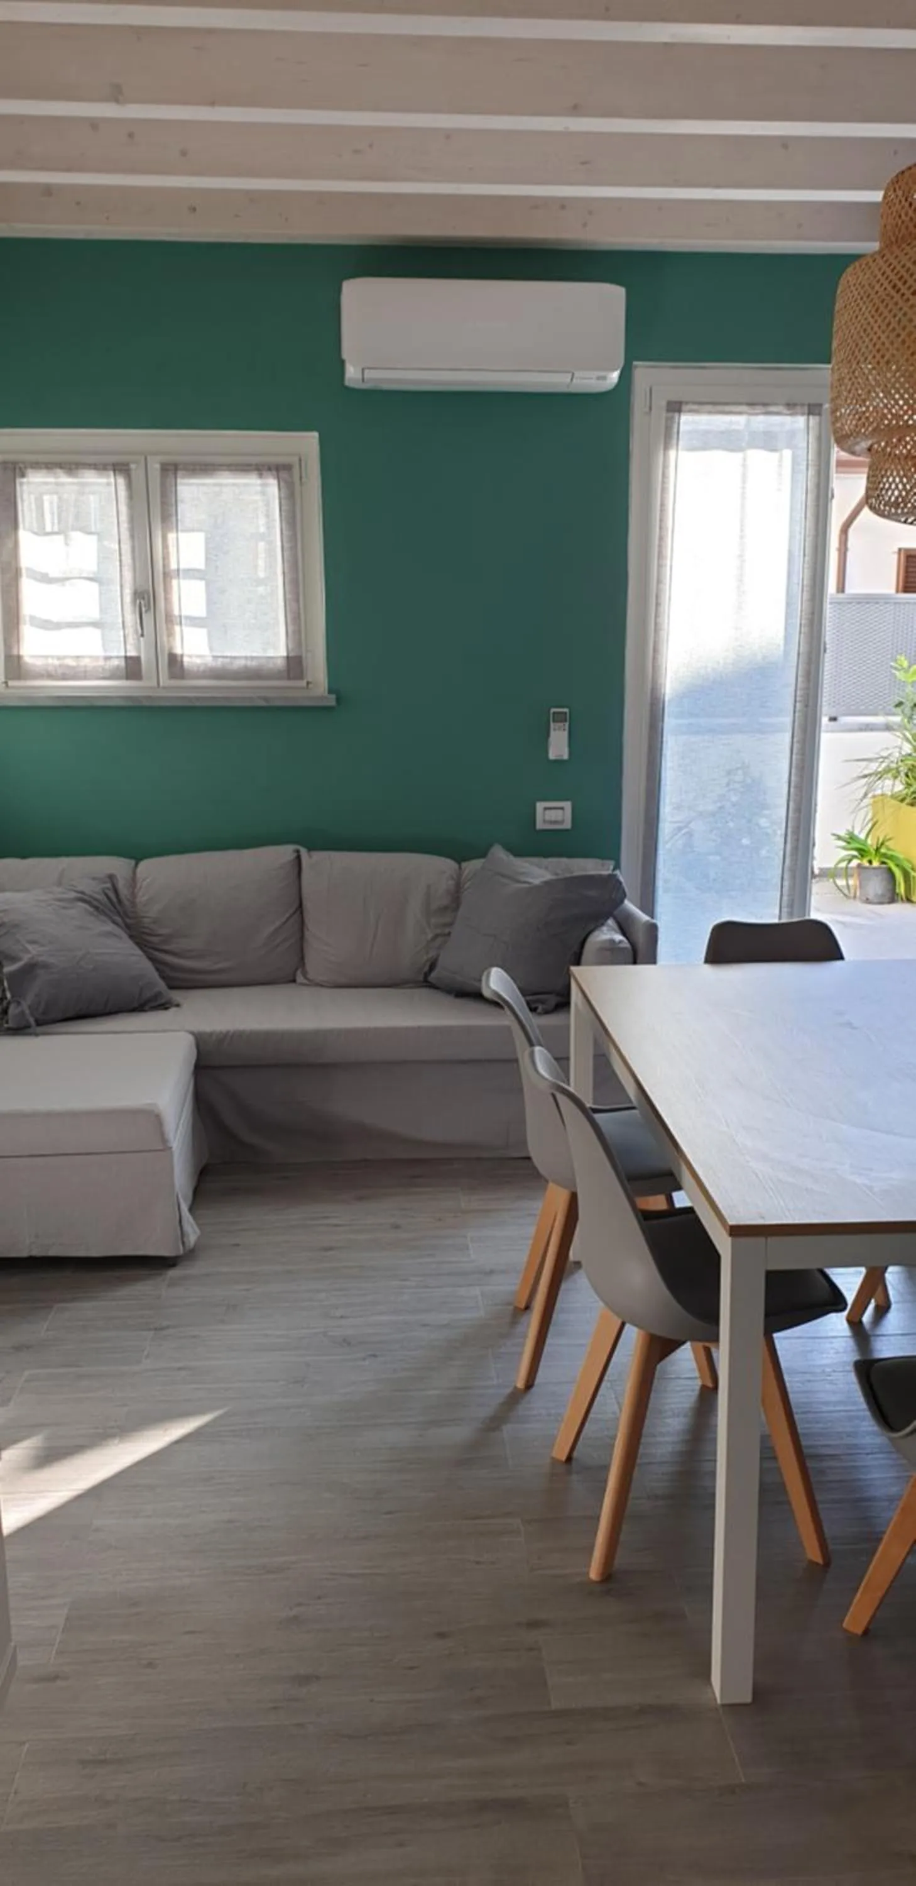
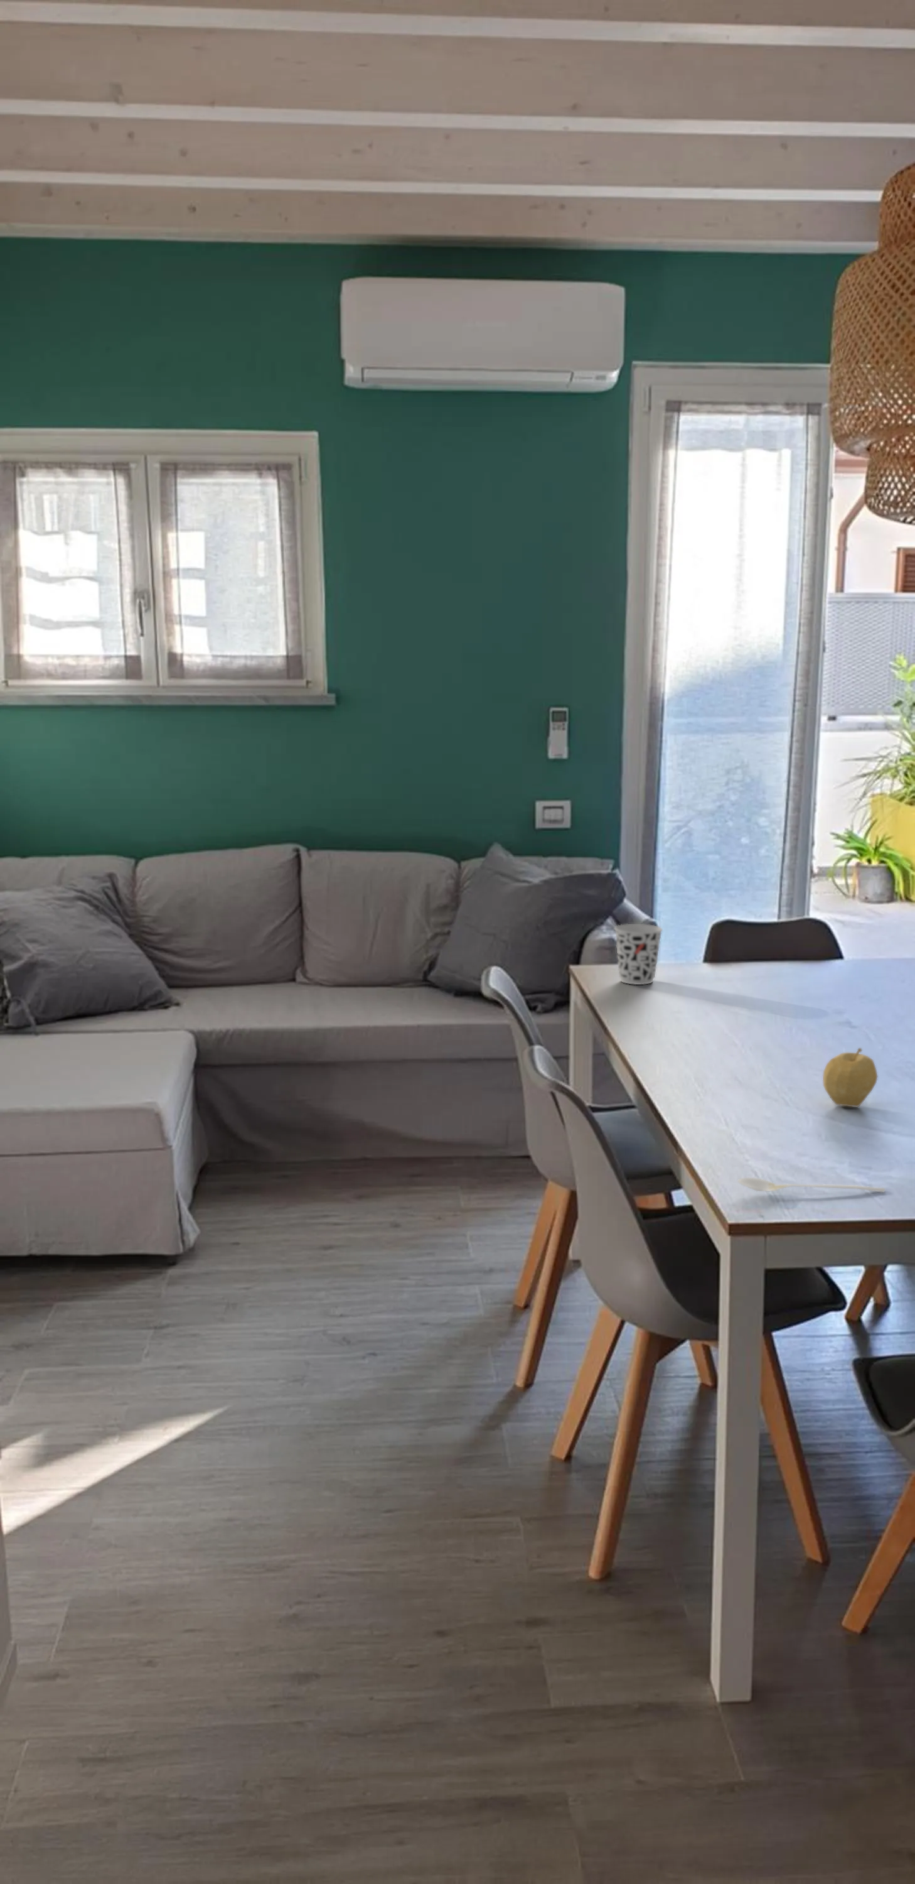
+ fruit [823,1048,878,1108]
+ stirrer [737,1176,886,1193]
+ cup [614,923,663,985]
